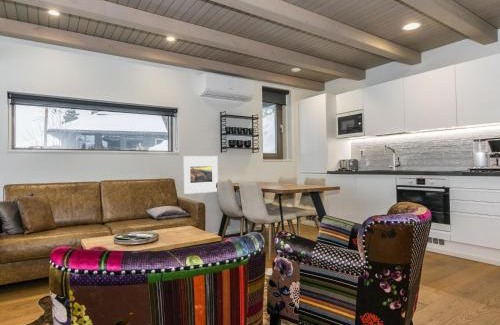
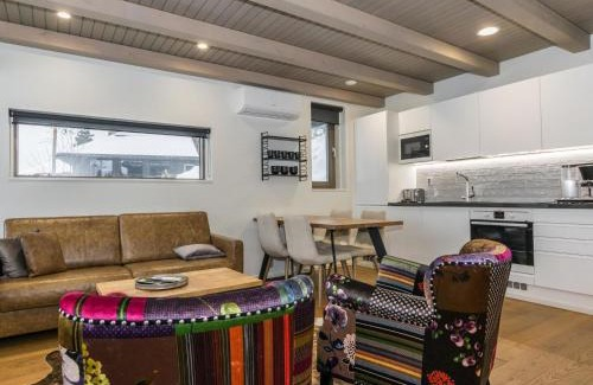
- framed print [183,155,219,195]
